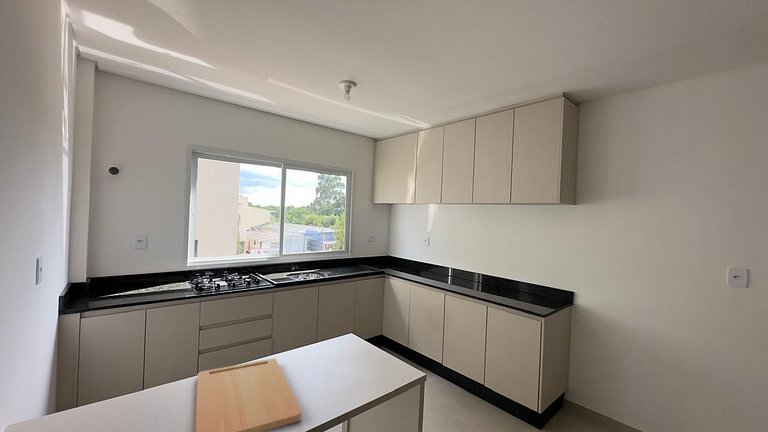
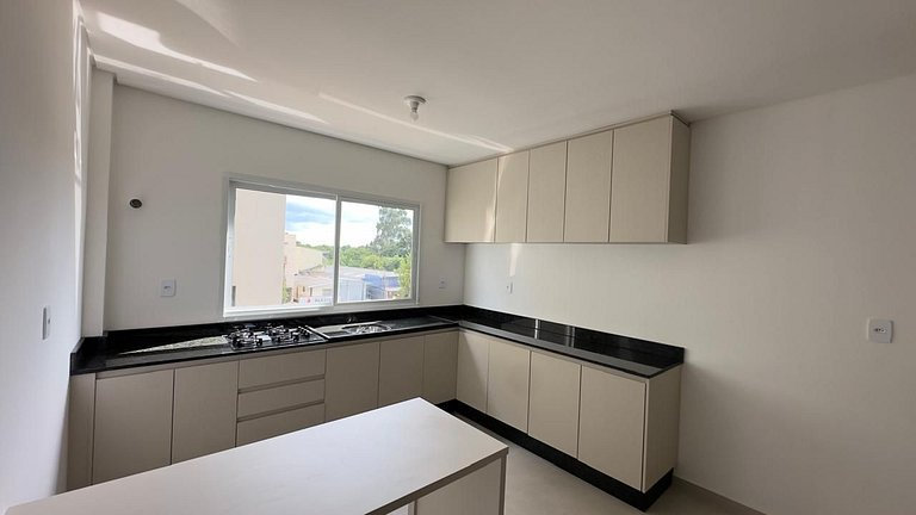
- cutting board [195,358,302,432]
